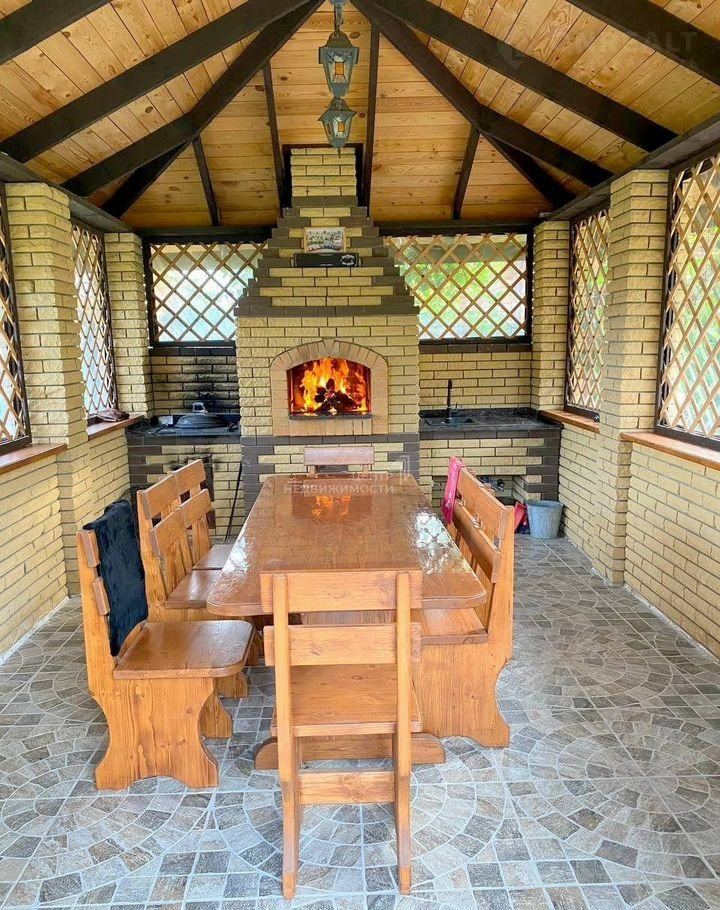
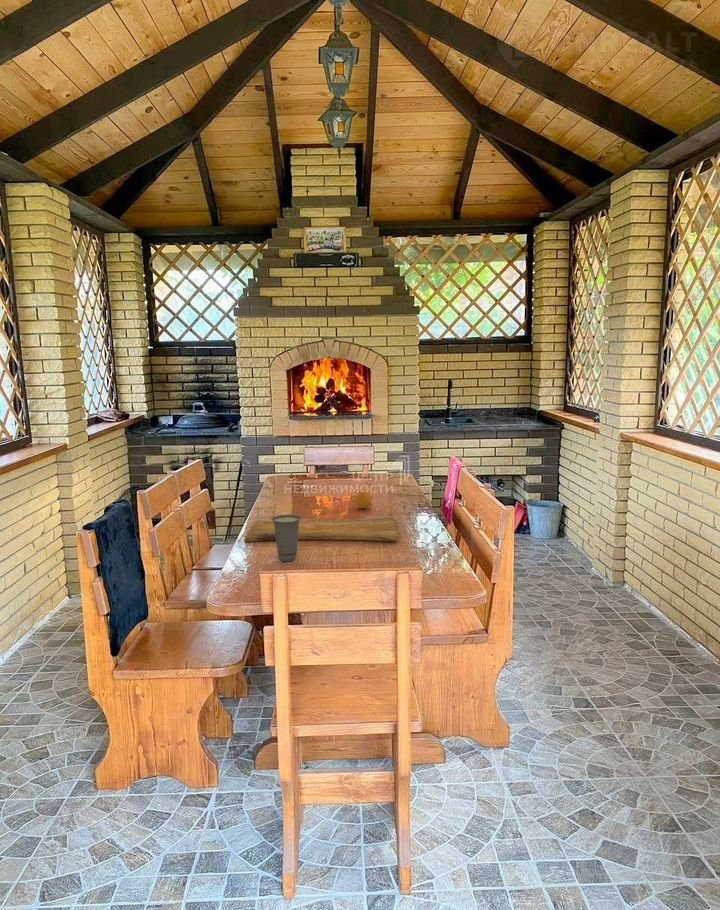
+ fruit [354,491,373,510]
+ cutting board [244,517,399,544]
+ cup [270,514,302,562]
